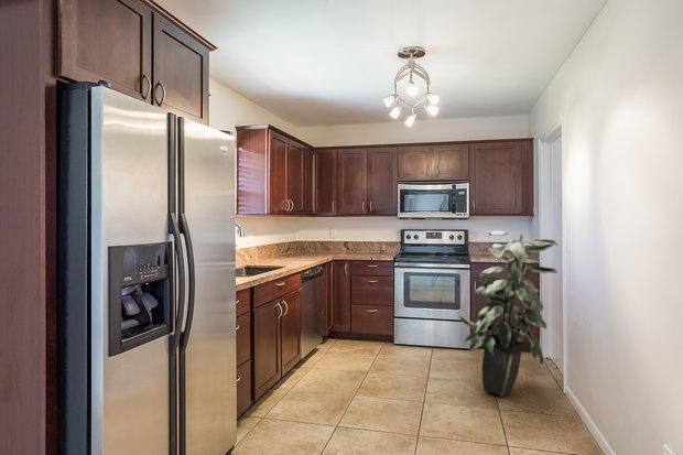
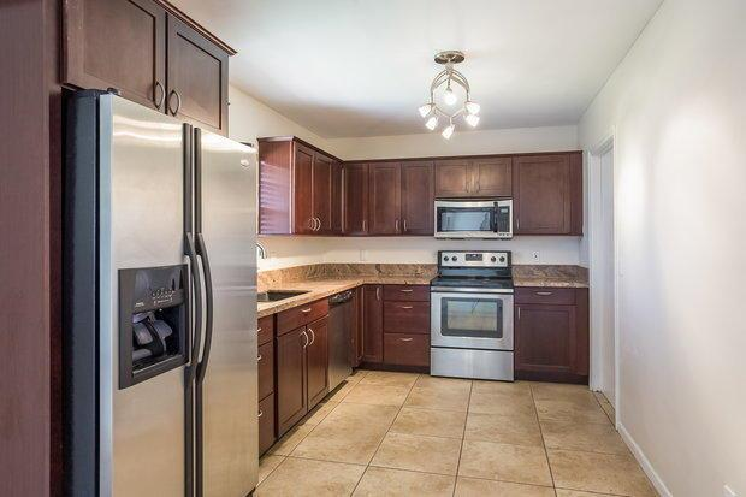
- indoor plant [459,229,559,399]
